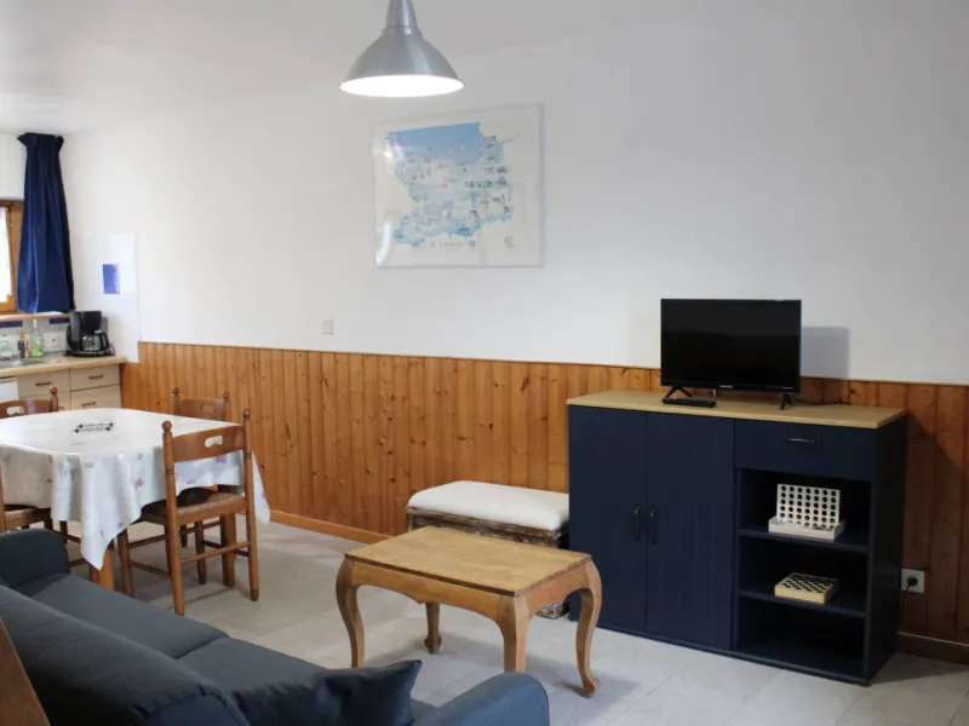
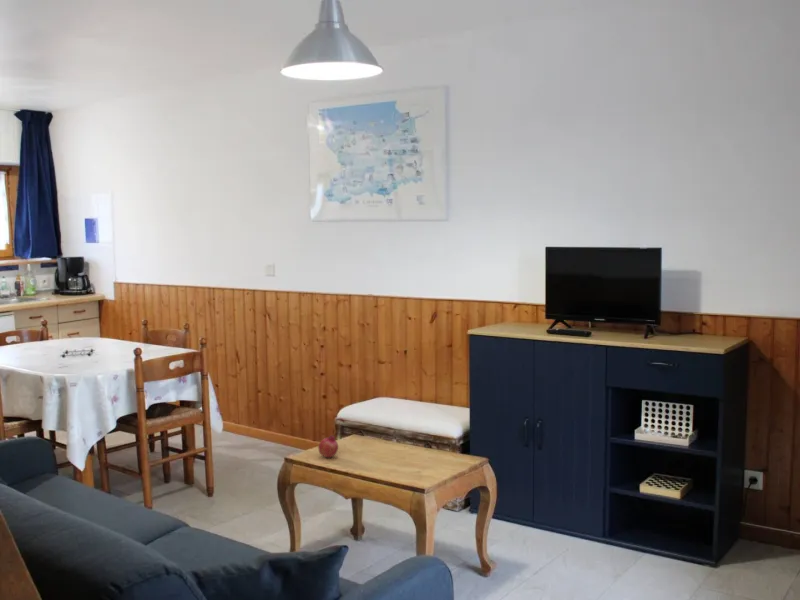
+ fruit [317,434,339,458]
